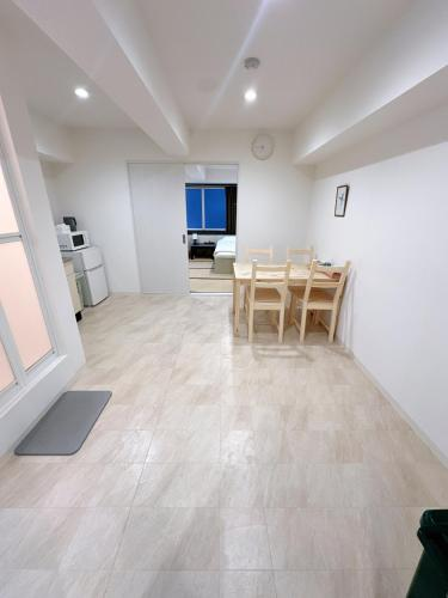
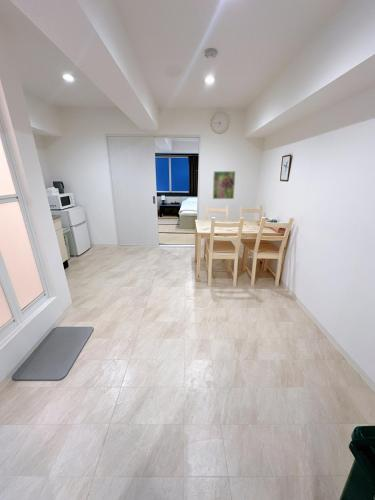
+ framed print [212,170,236,200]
